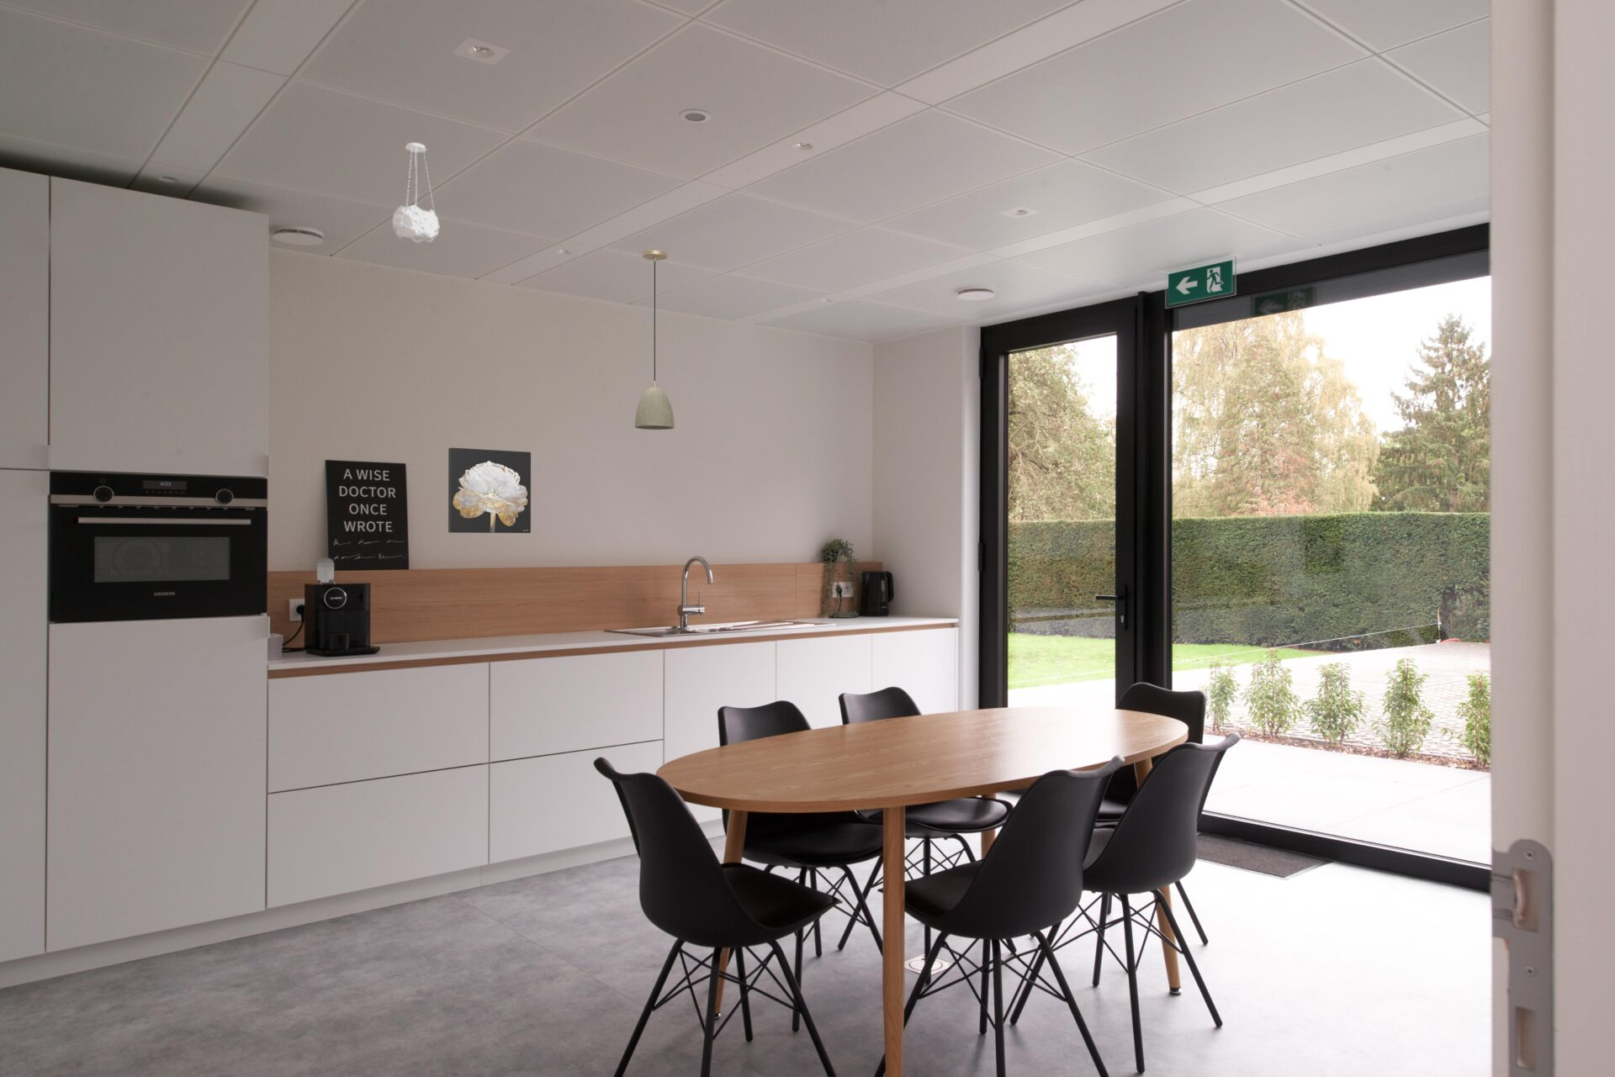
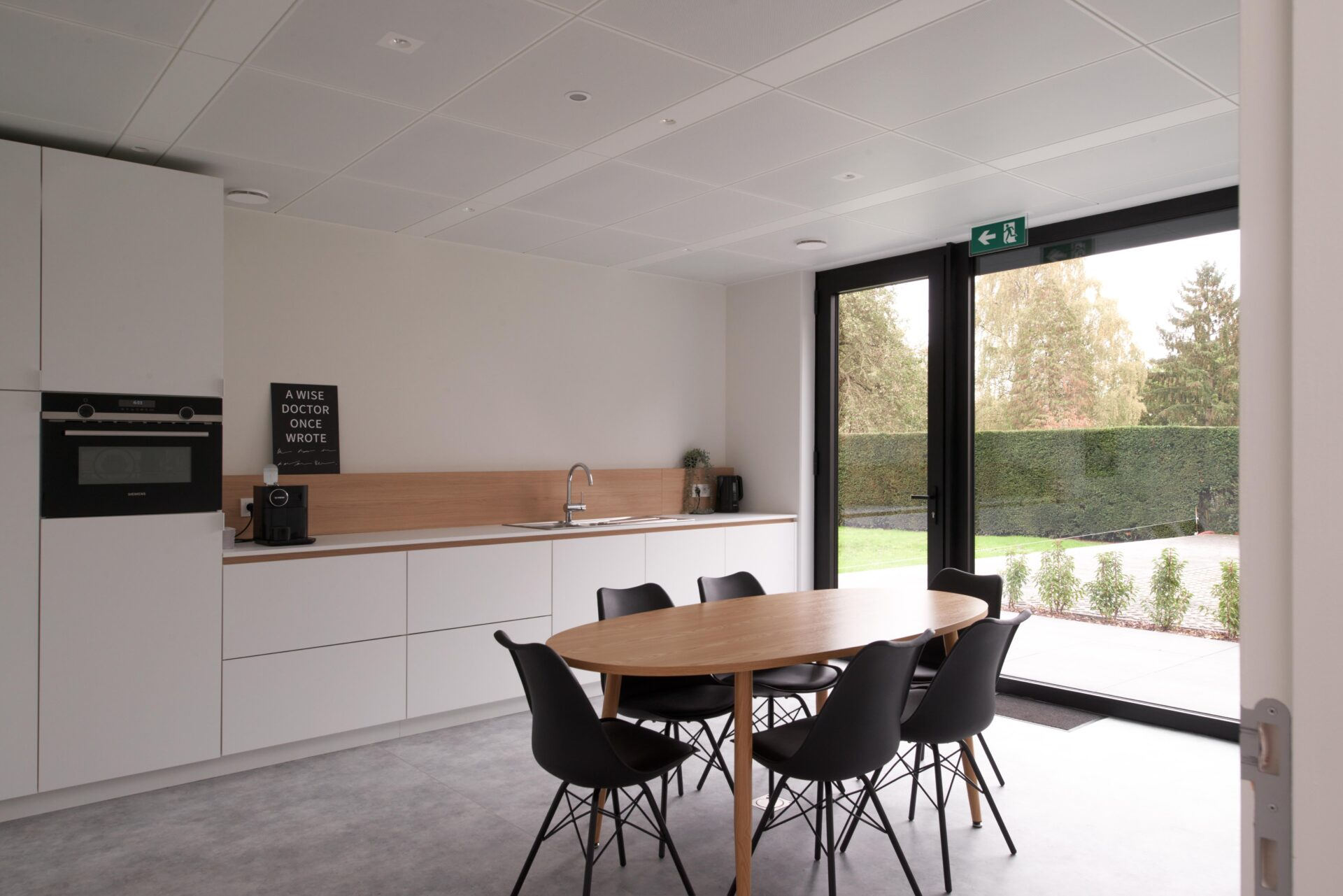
- pendant light [391,142,440,244]
- light fixture [634,249,676,430]
- wall art [447,446,532,534]
